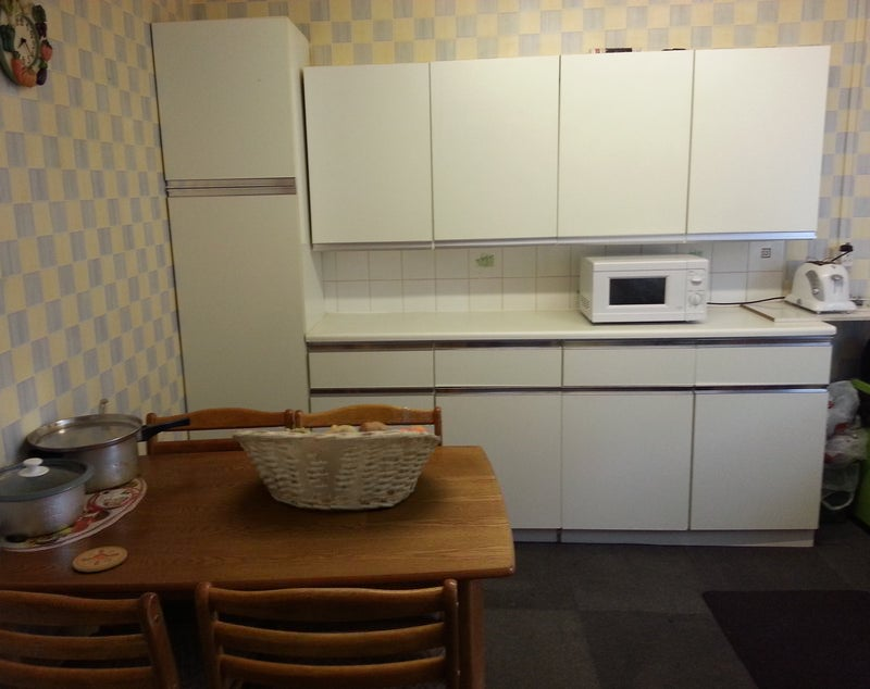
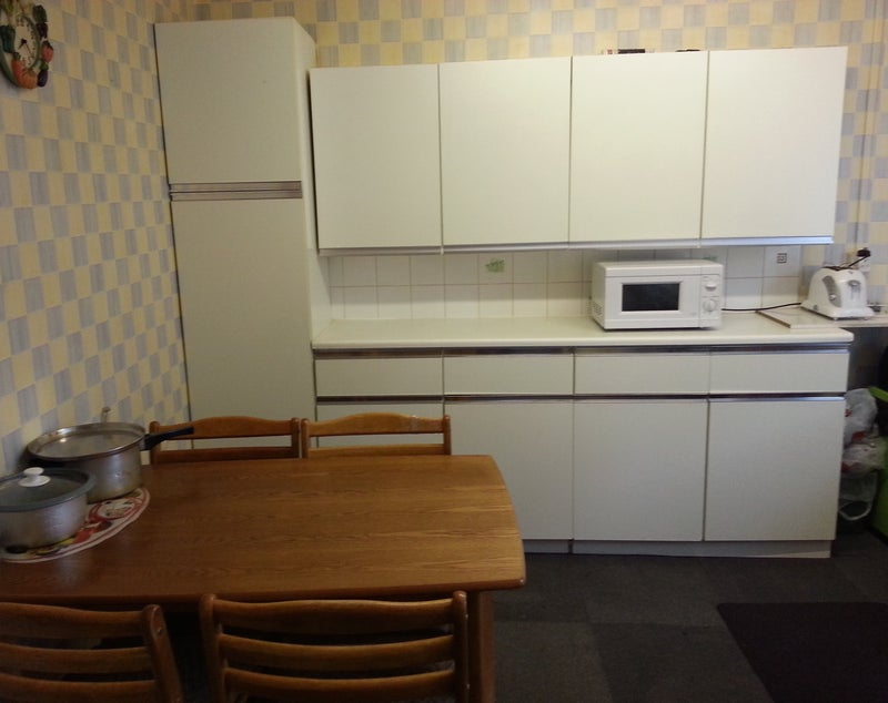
- fruit basket [231,413,443,513]
- coaster [72,546,128,573]
